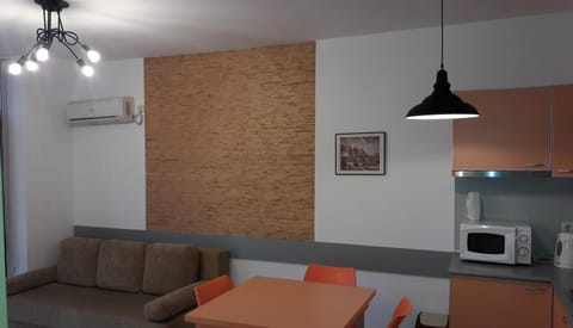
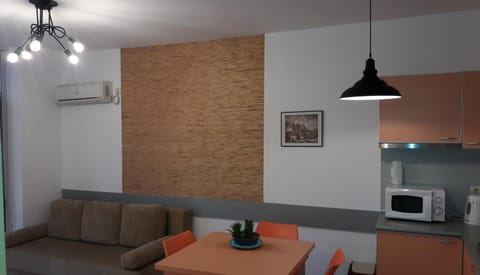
+ potted plant [224,218,264,250]
